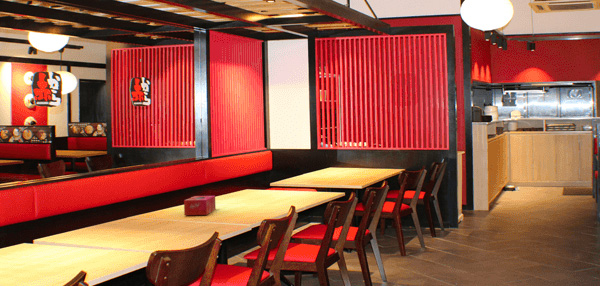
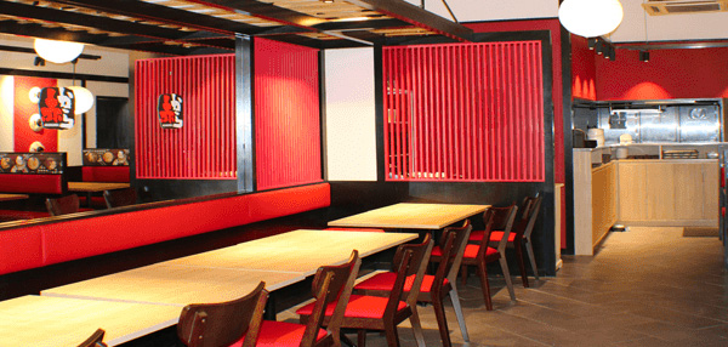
- tissue box [183,195,217,216]
